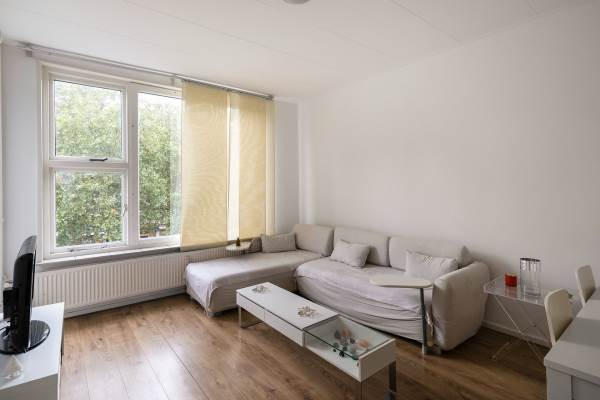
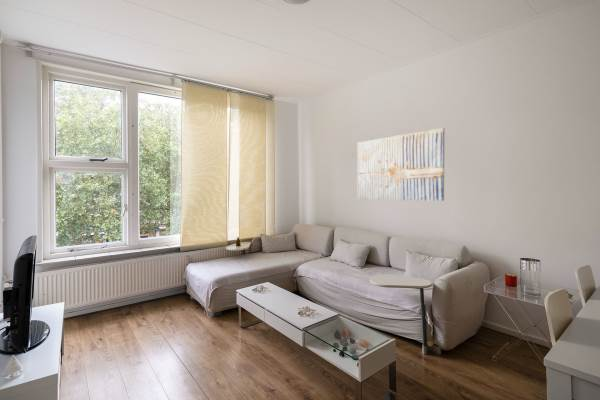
+ wall art [356,127,446,202]
